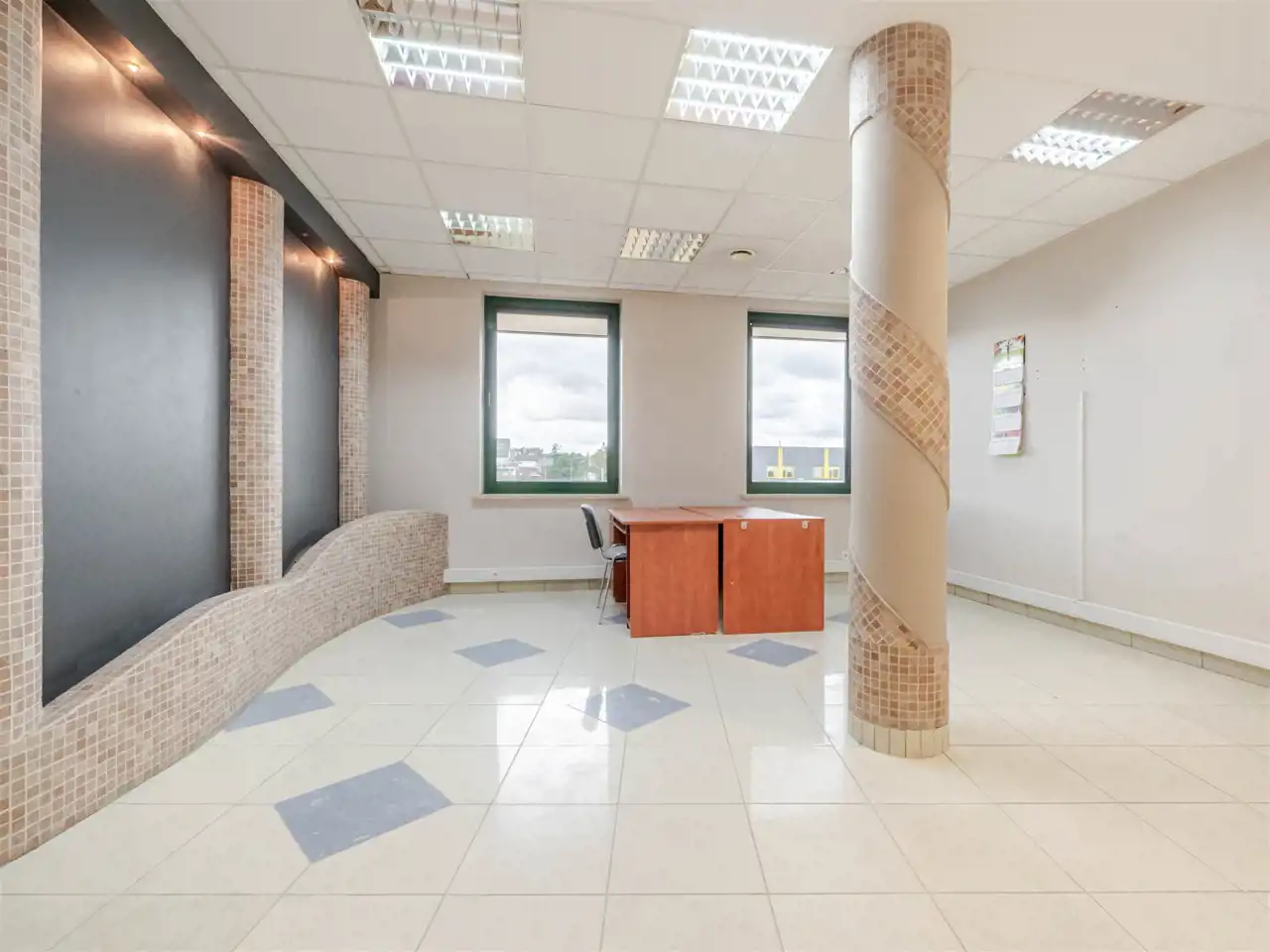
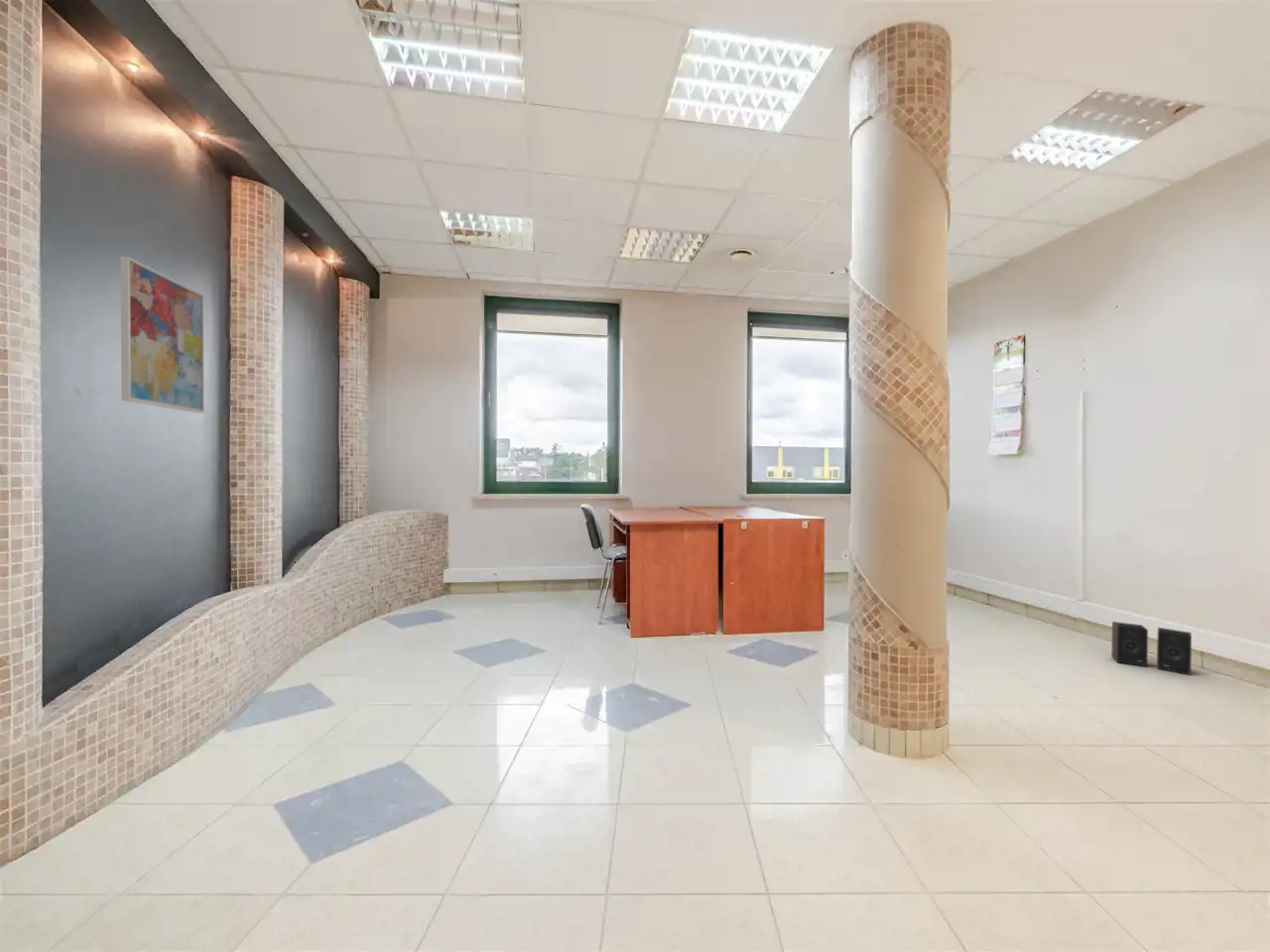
+ wall art [120,255,205,414]
+ speaker [1111,621,1193,676]
